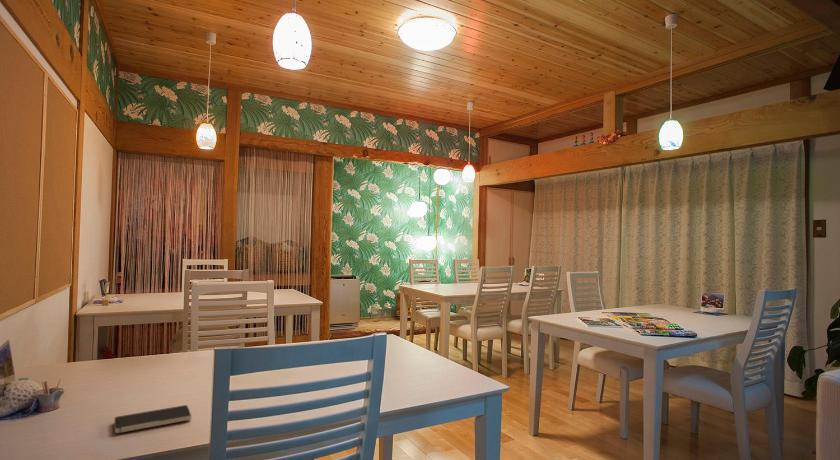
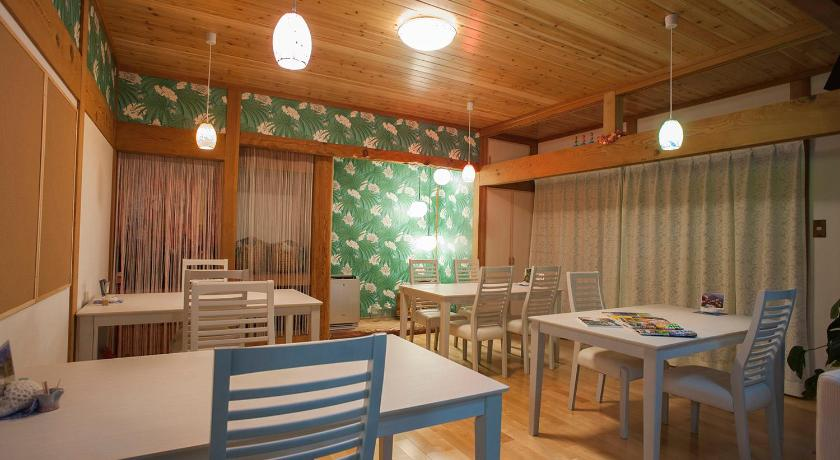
- smartphone [113,404,193,434]
